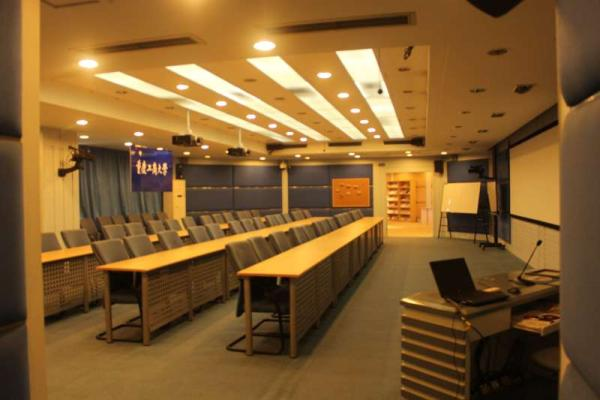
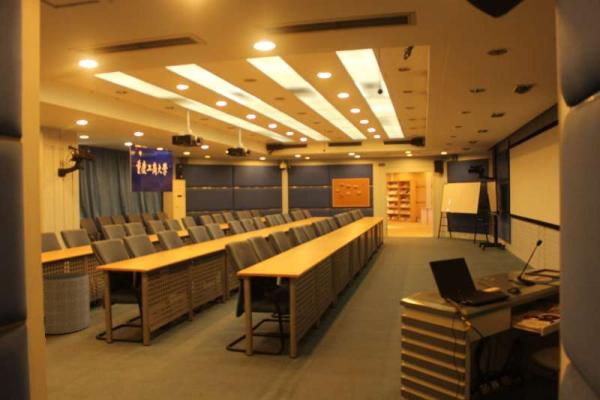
+ trash can [42,272,91,335]
